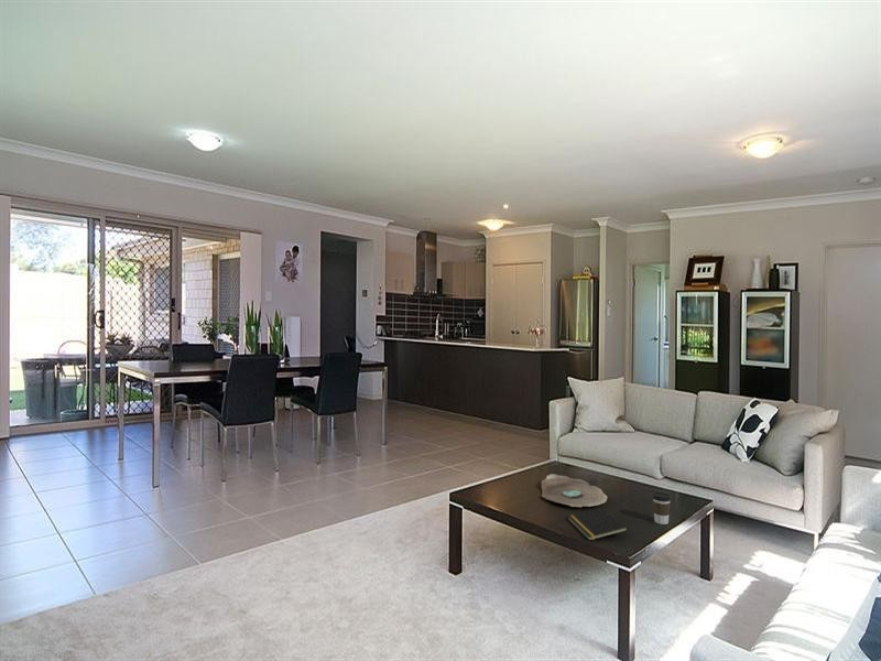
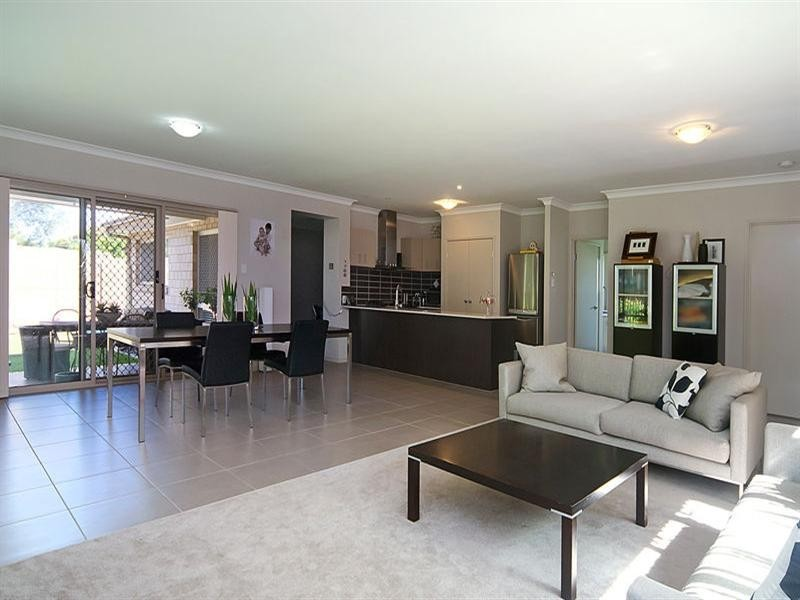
- decorative bowl [540,473,608,508]
- coffee cup [651,491,672,525]
- notepad [567,507,629,542]
